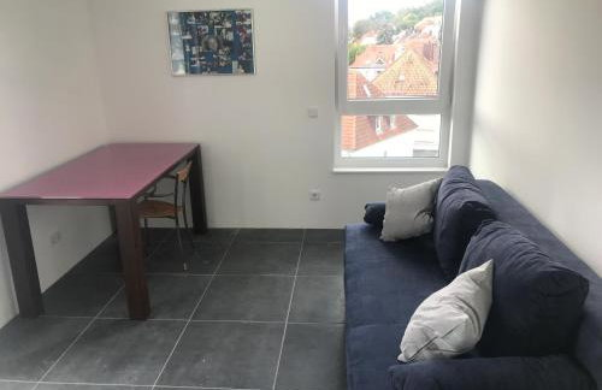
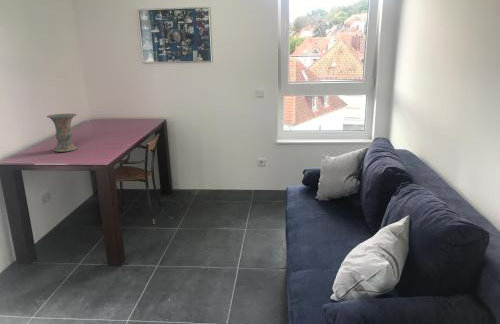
+ vase [46,113,78,153]
